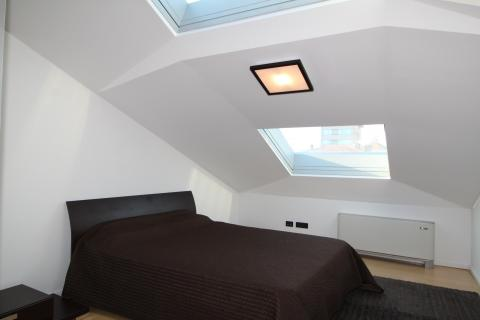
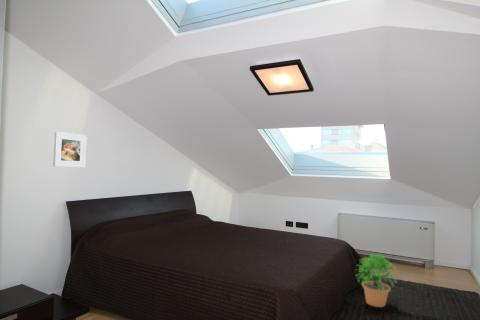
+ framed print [52,131,88,168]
+ potted plant [354,252,398,308]
